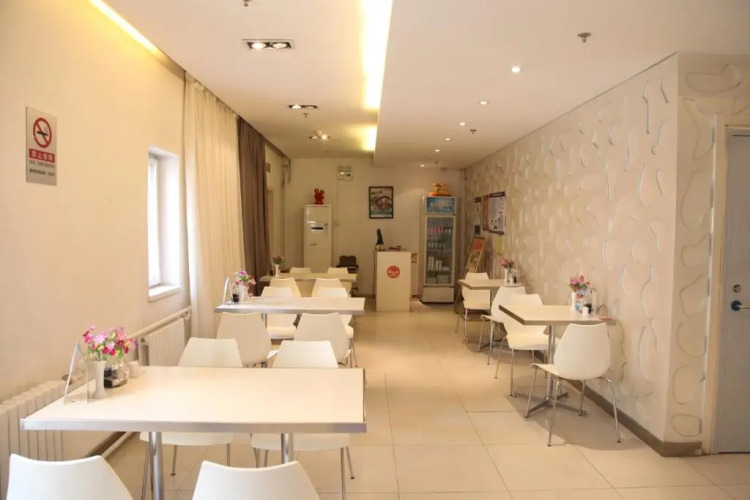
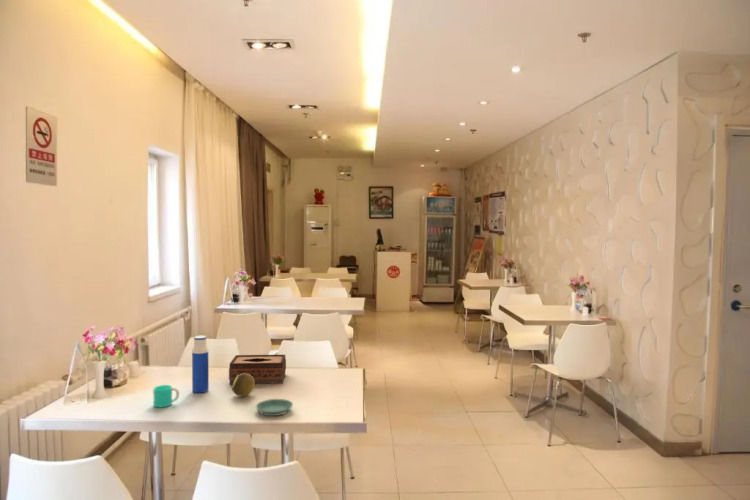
+ fruit [231,373,256,398]
+ cup [152,384,180,408]
+ tissue box [228,354,287,385]
+ water bottle [191,335,210,394]
+ saucer [255,398,294,417]
